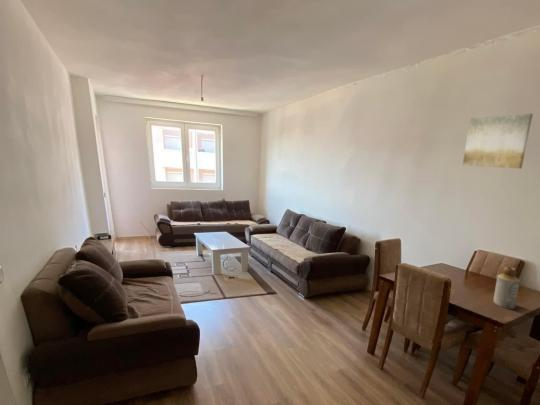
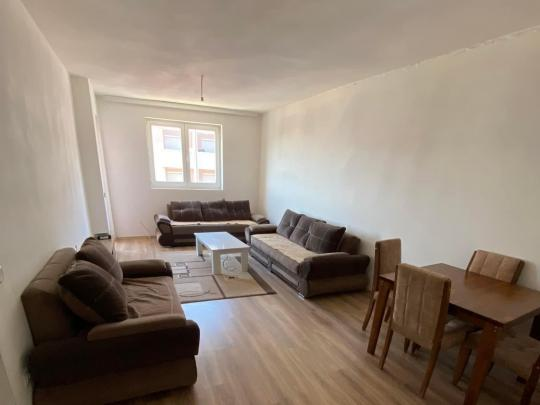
- wall art [462,112,534,170]
- bottle [493,266,521,310]
